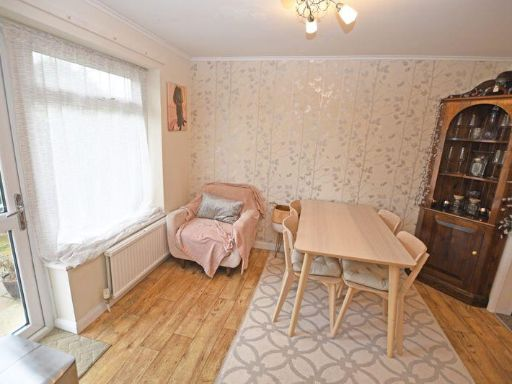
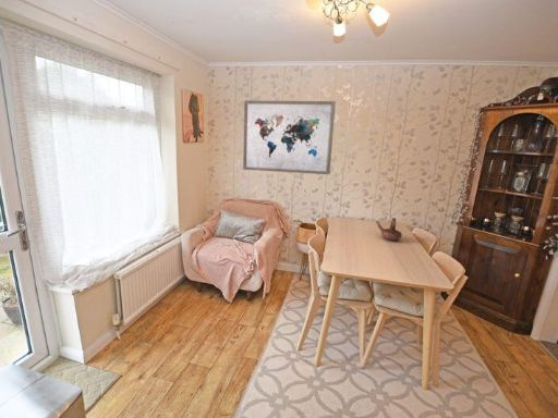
+ teapot [375,217,403,242]
+ wall art [242,99,337,175]
